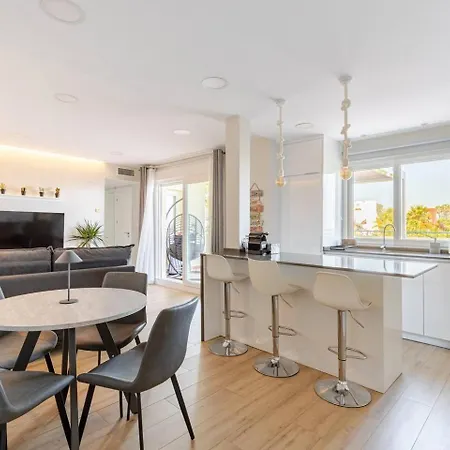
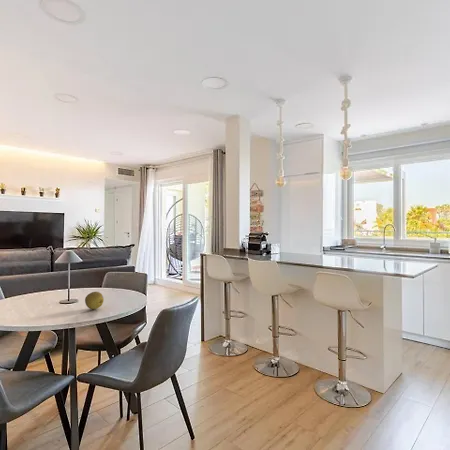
+ fruit [84,291,105,310]
